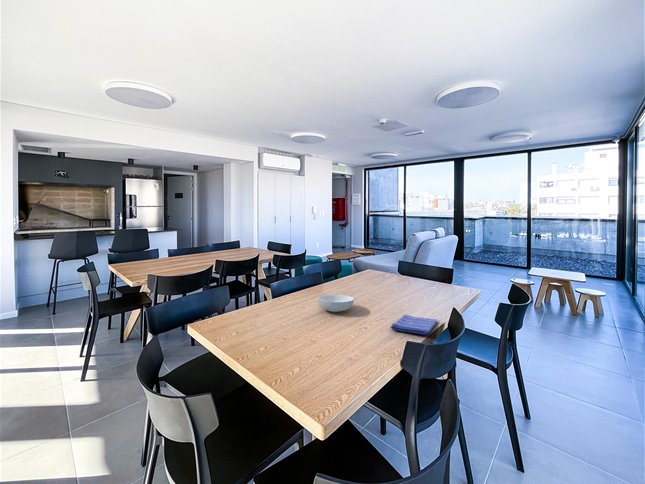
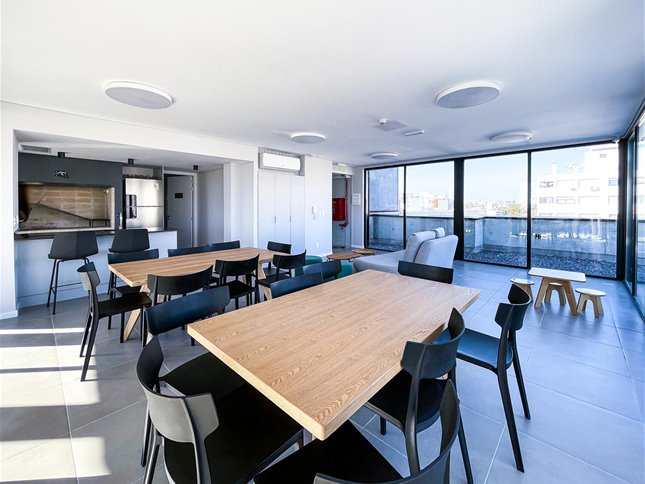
- serving bowl [316,294,355,313]
- dish towel [389,313,438,335]
